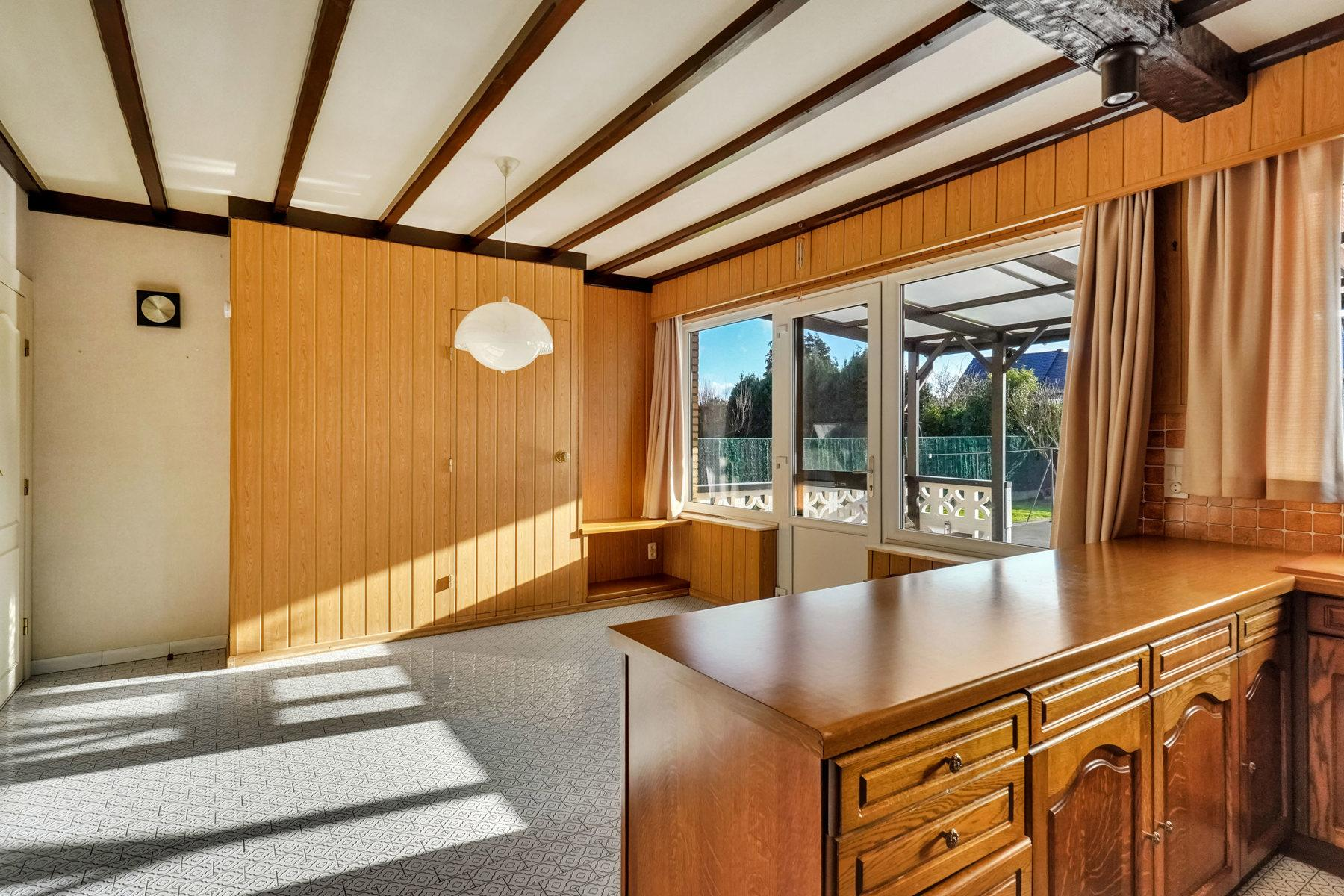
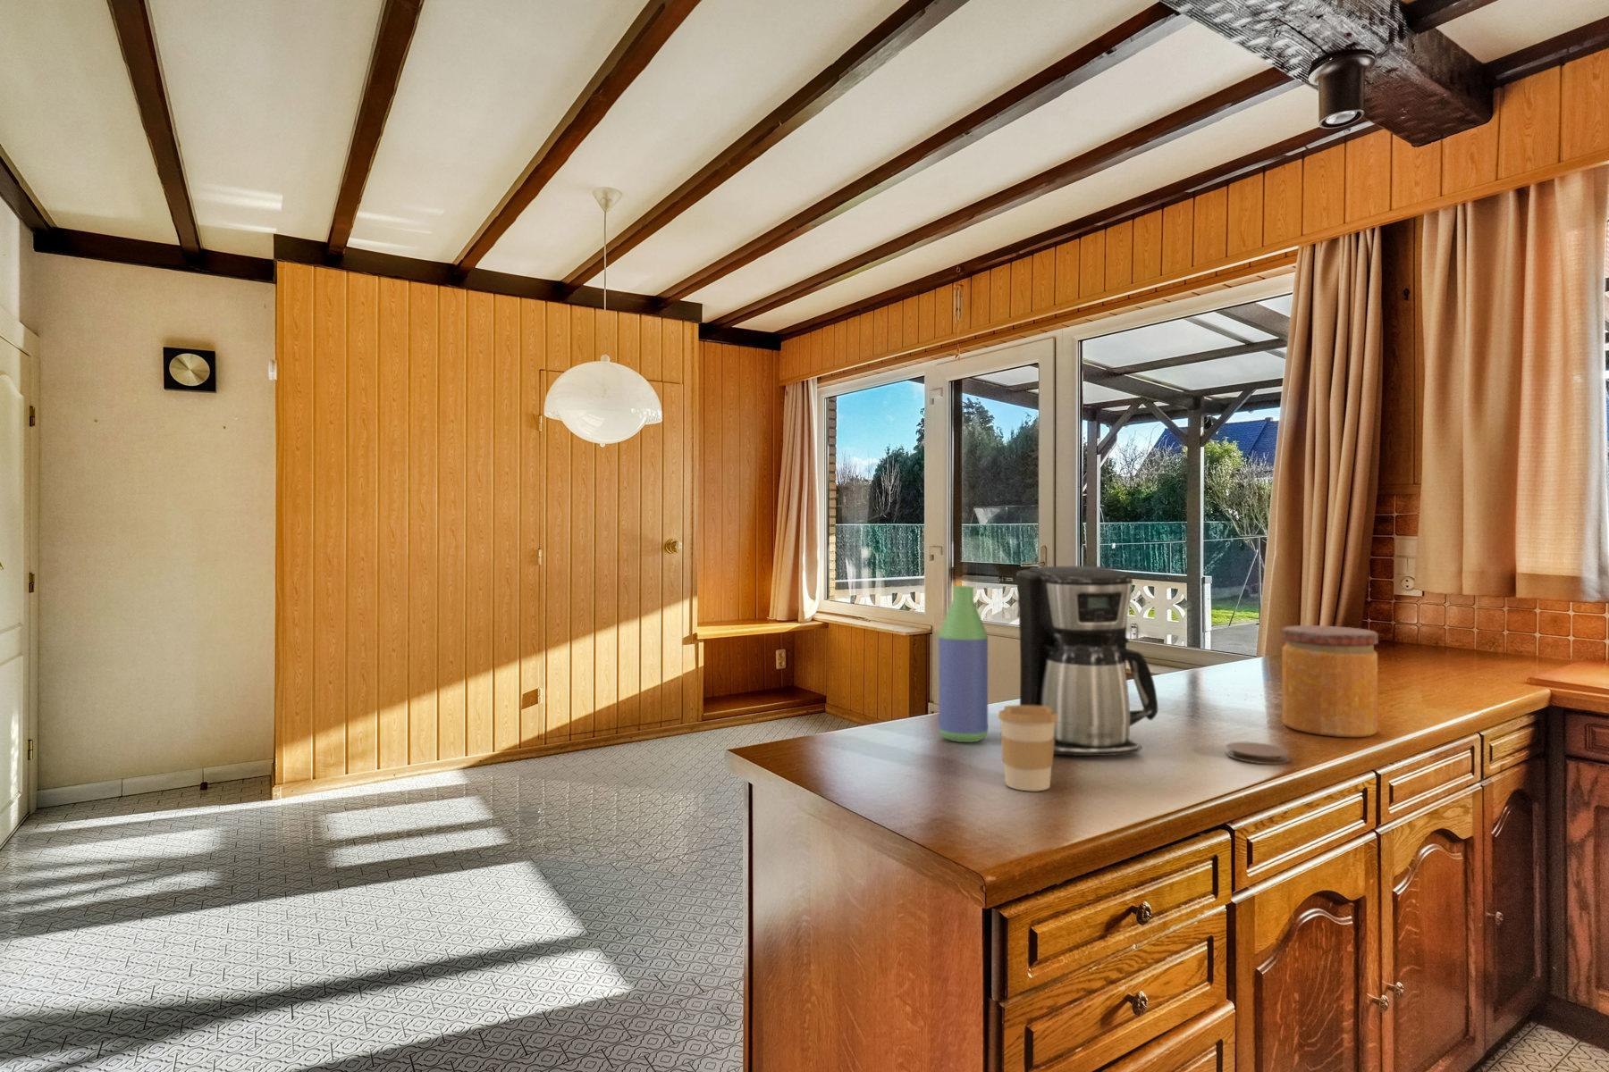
+ coffee cup [997,704,1057,792]
+ coffee maker [1015,566,1159,756]
+ coaster [1226,742,1289,765]
+ jar [1281,625,1379,738]
+ bottle [937,585,989,743]
